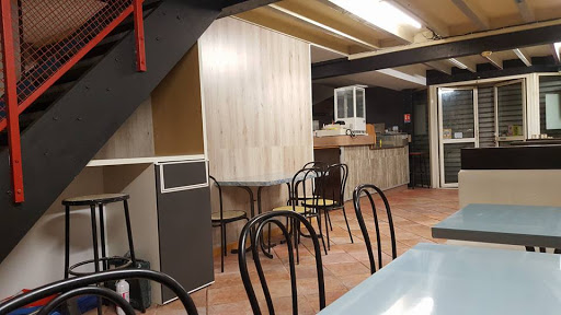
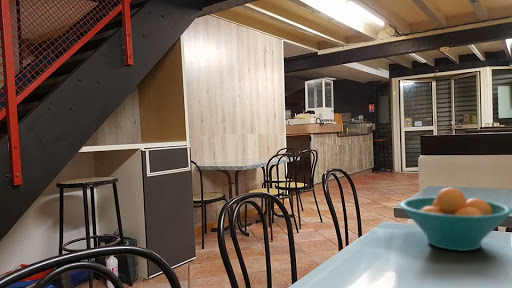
+ fruit bowl [399,187,512,252]
